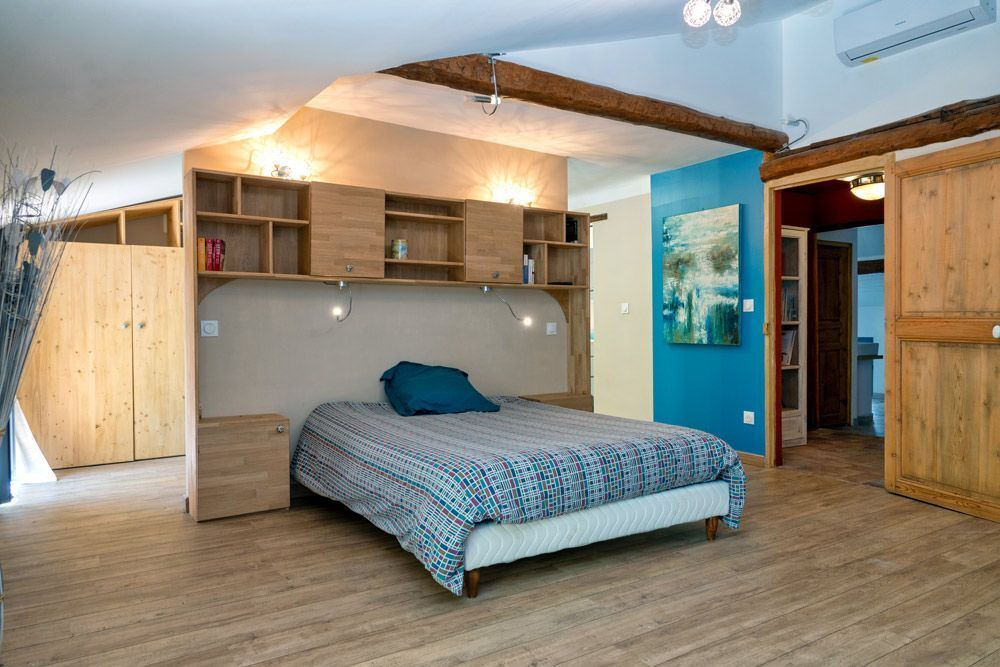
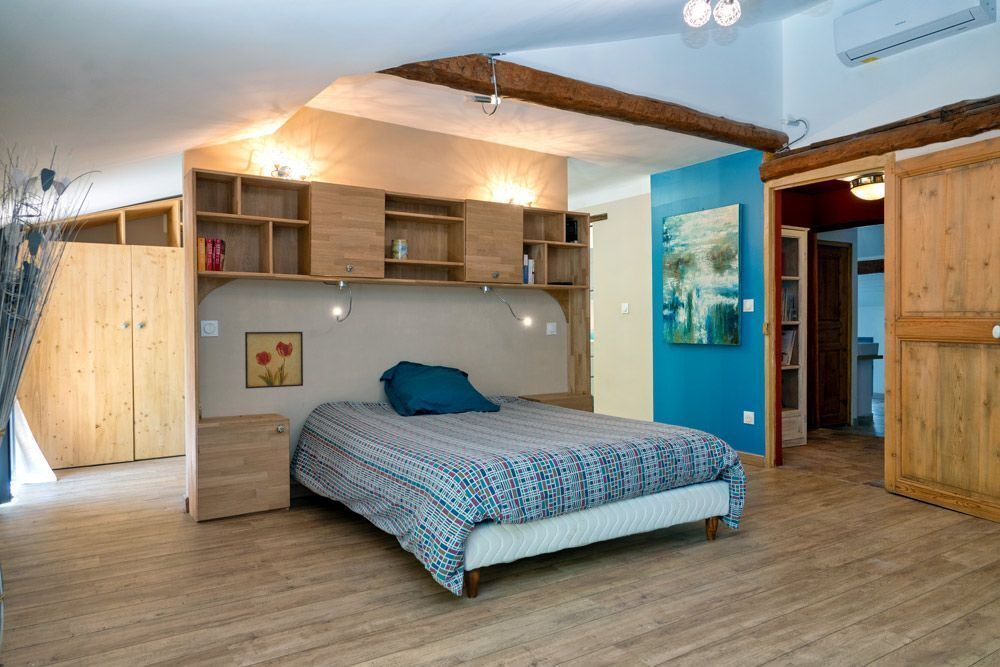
+ wall art [244,331,304,390]
